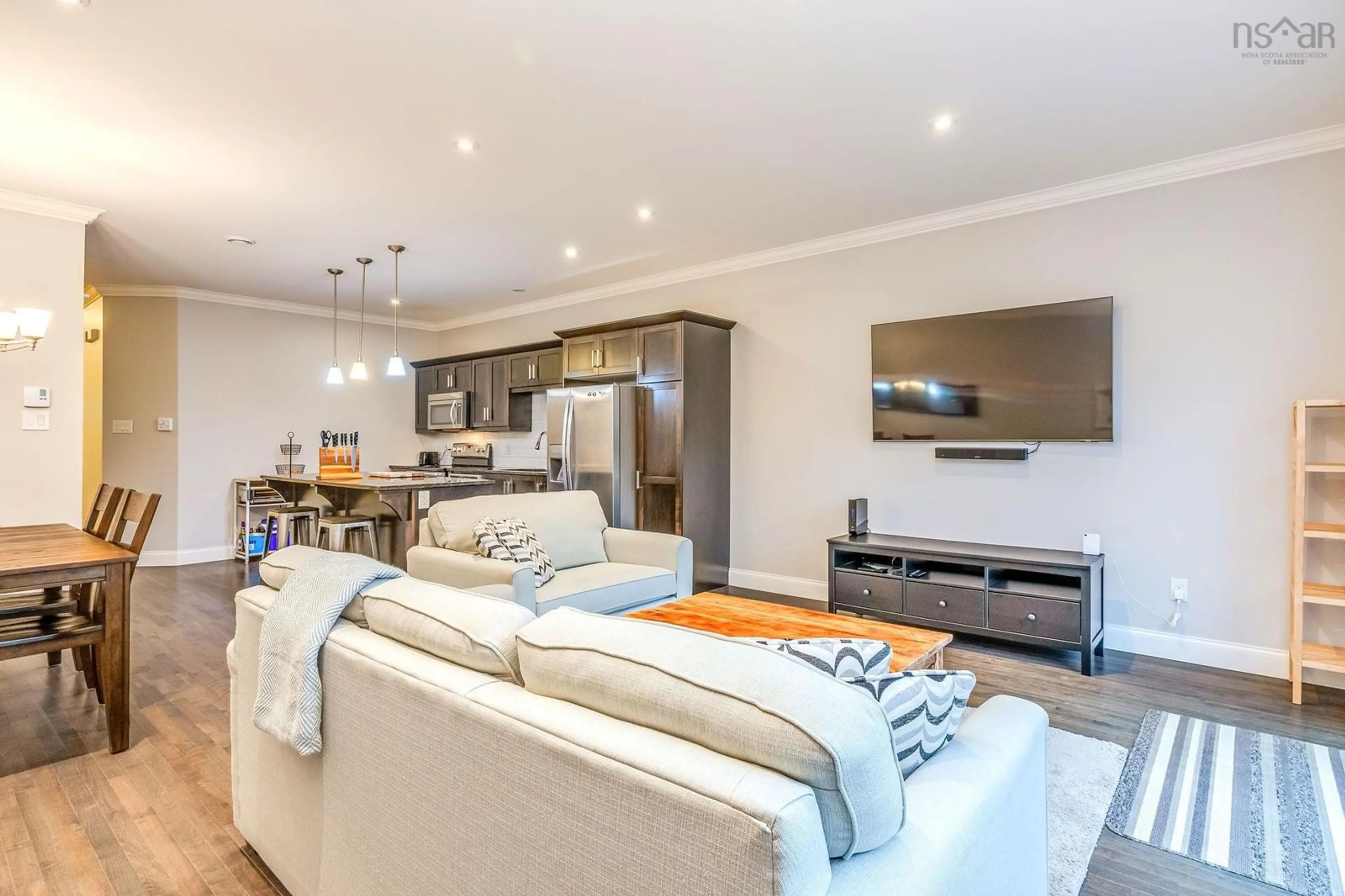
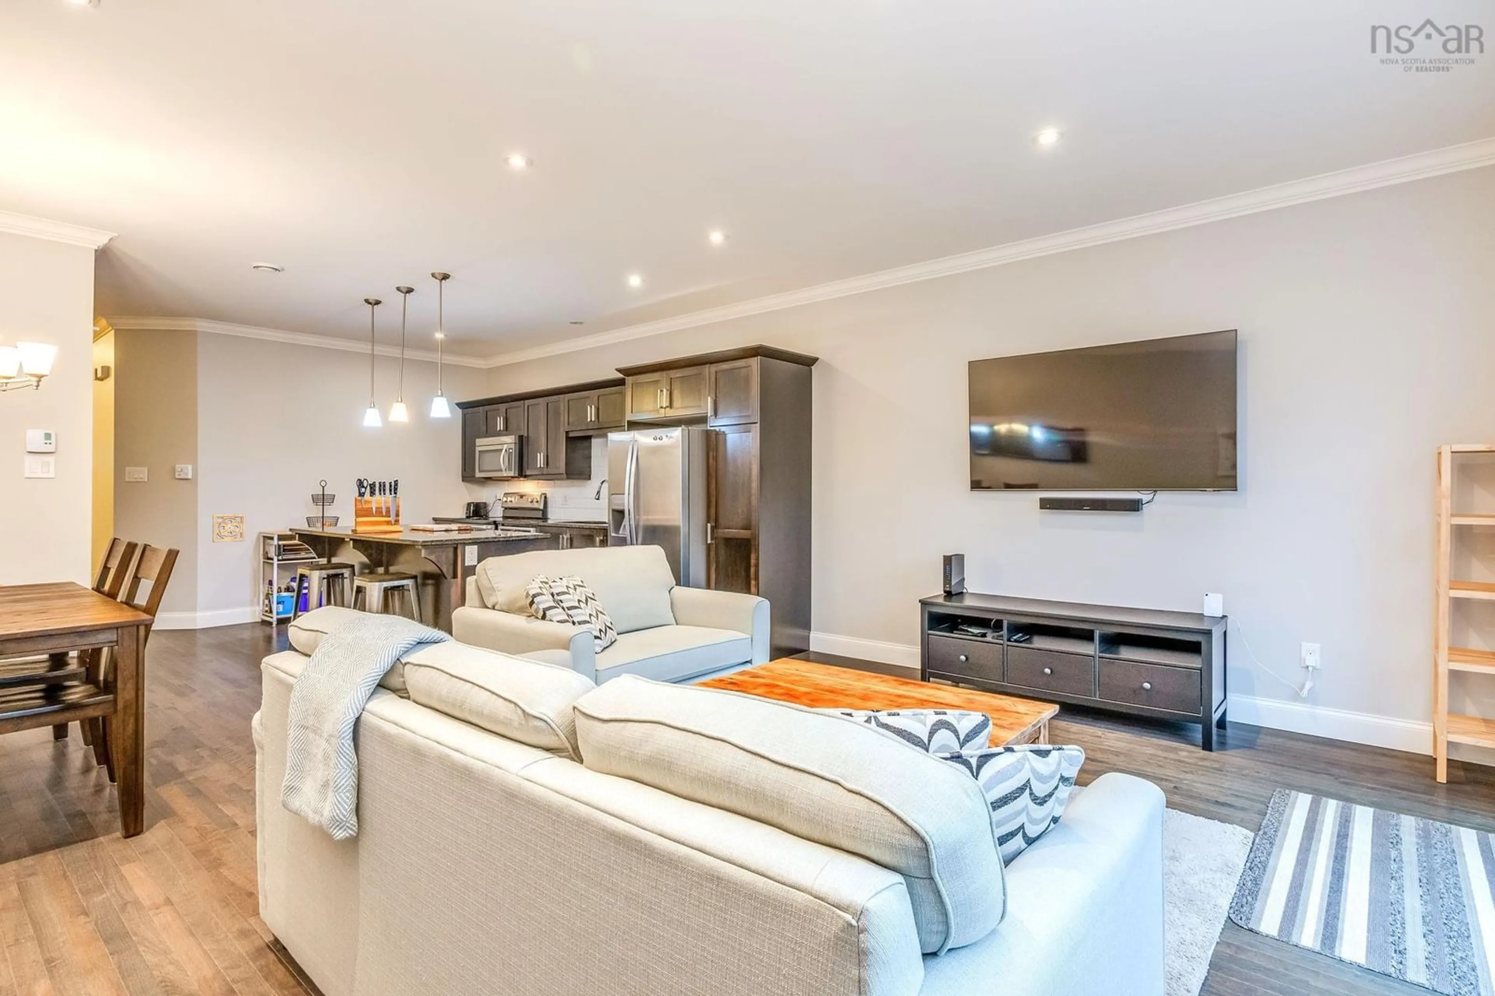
+ wall ornament [212,514,246,542]
